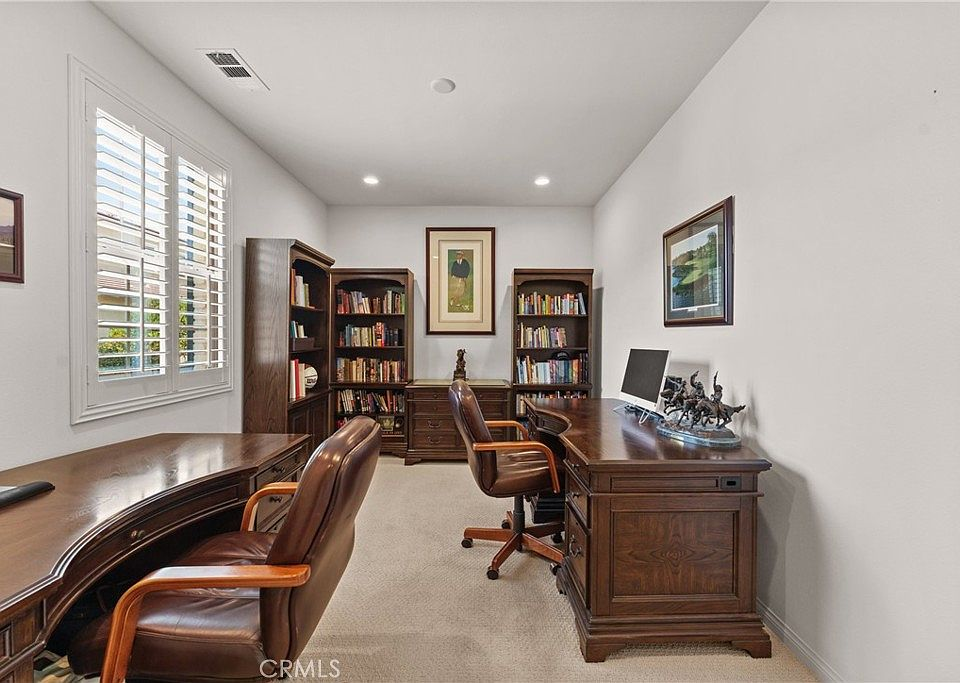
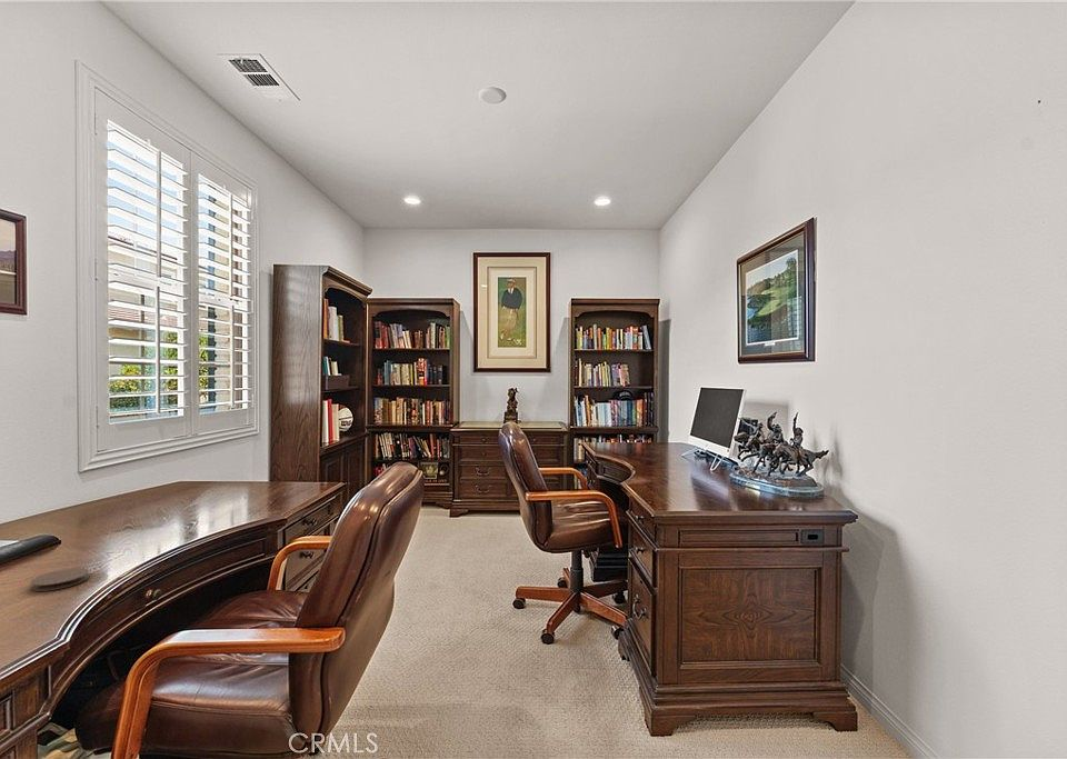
+ coaster [30,567,90,592]
